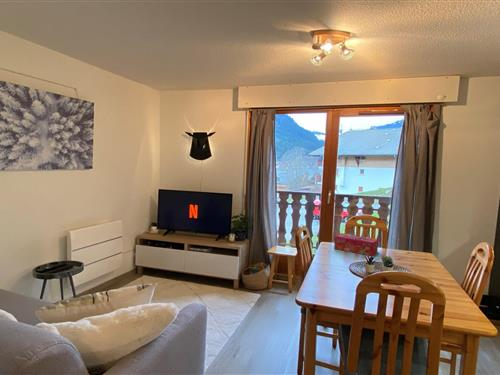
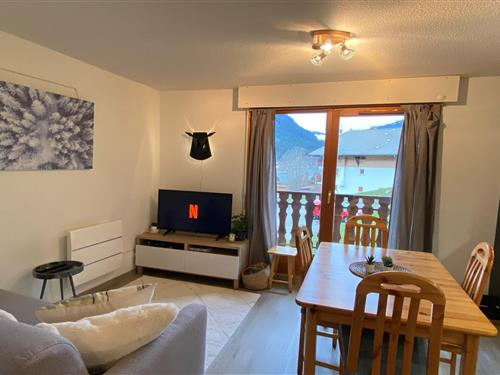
- tissue box [333,232,379,257]
